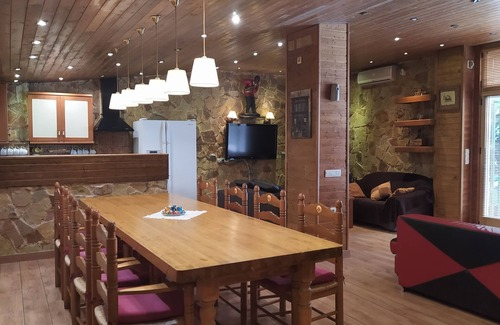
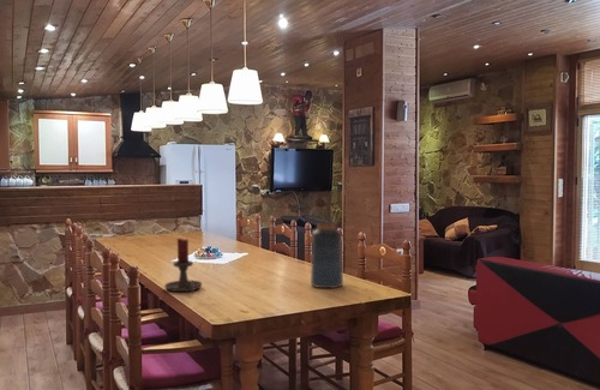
+ candle holder [163,238,203,293]
+ vase [310,221,344,289]
